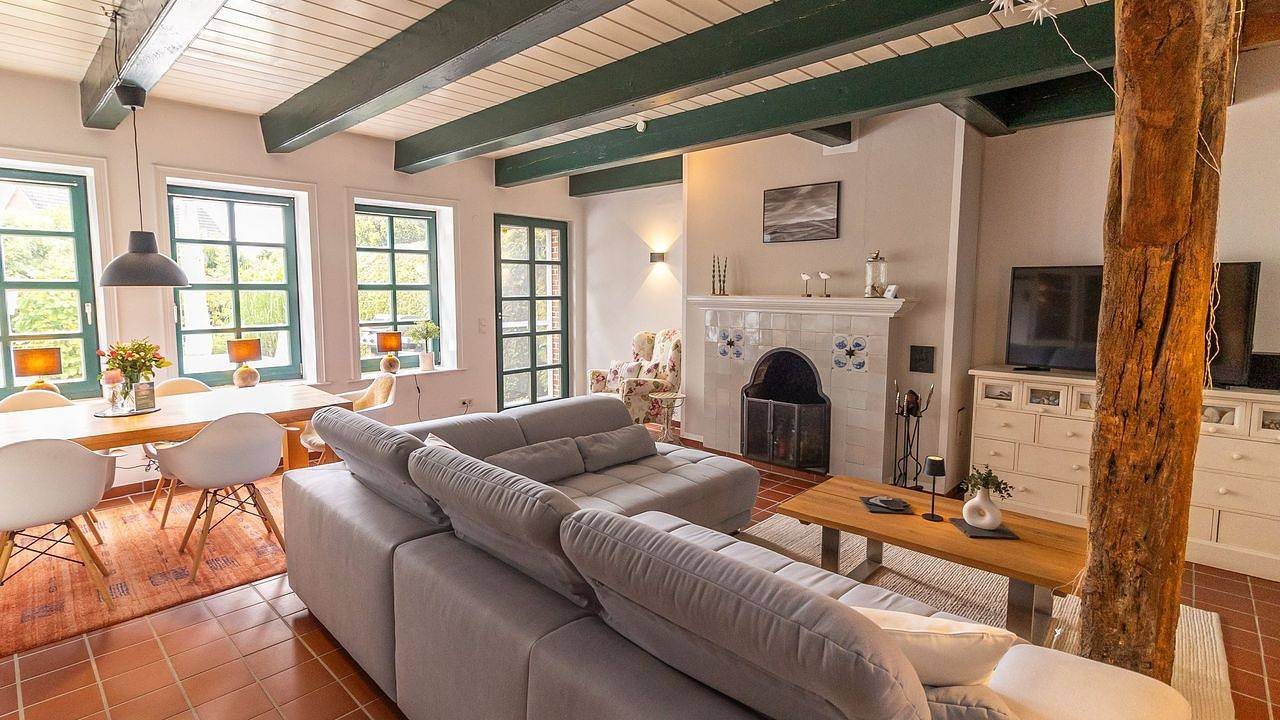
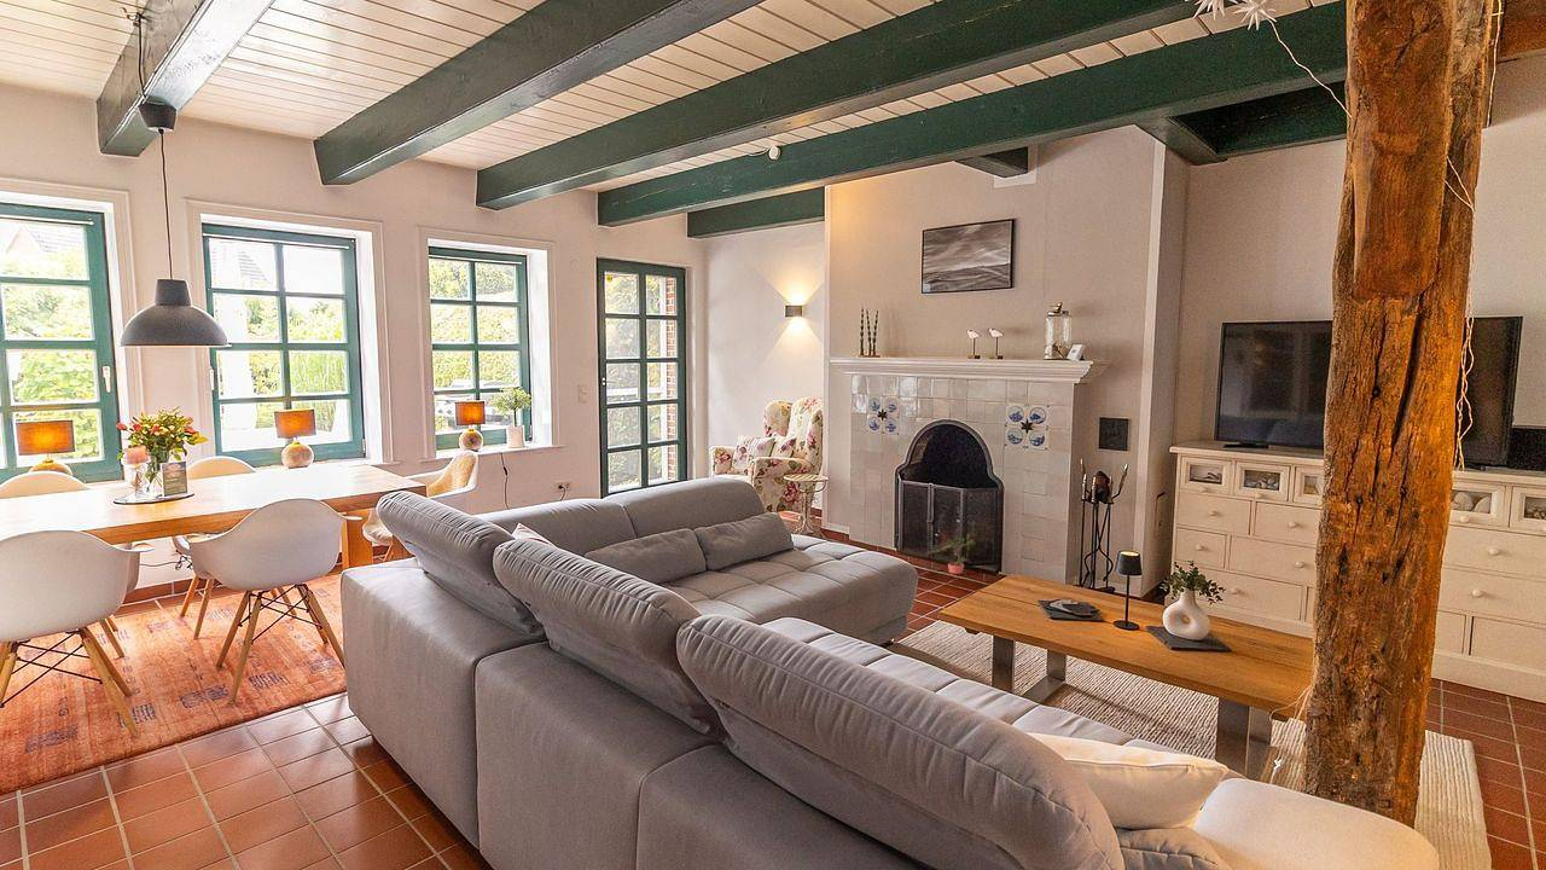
+ potted plant [926,534,977,575]
